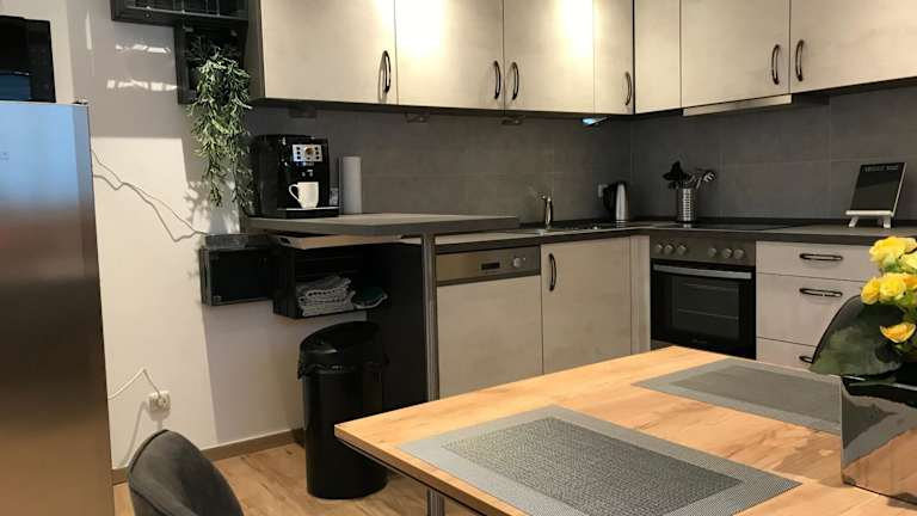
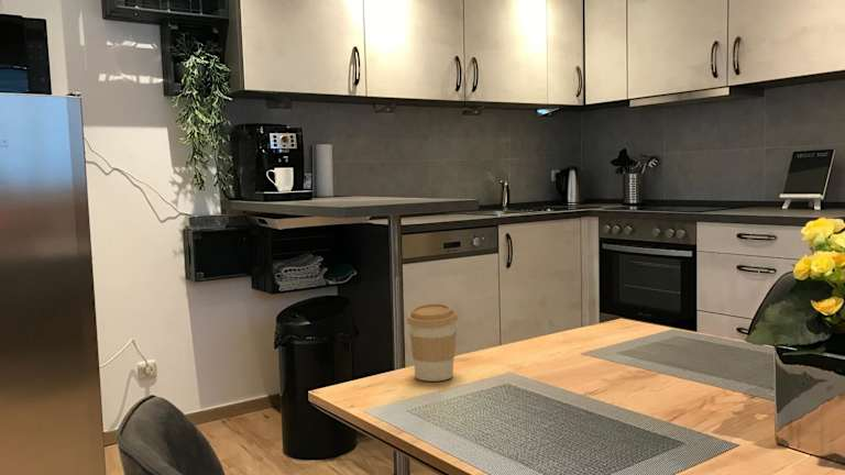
+ coffee cup [406,302,459,383]
